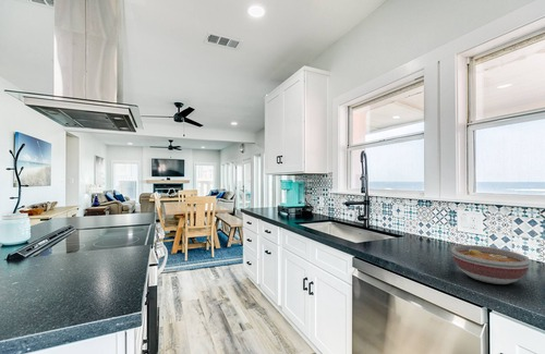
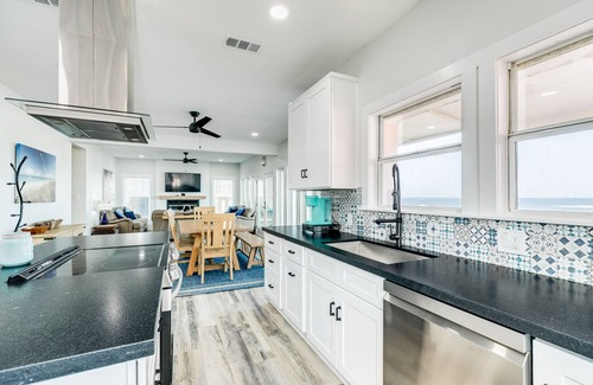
- bowl [450,244,531,285]
